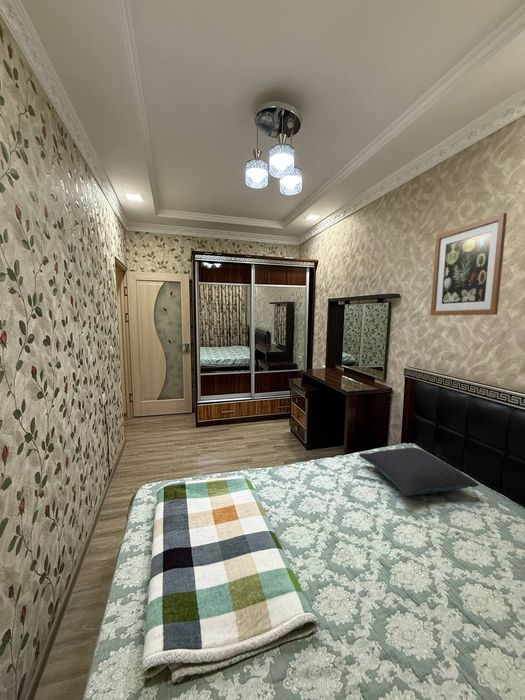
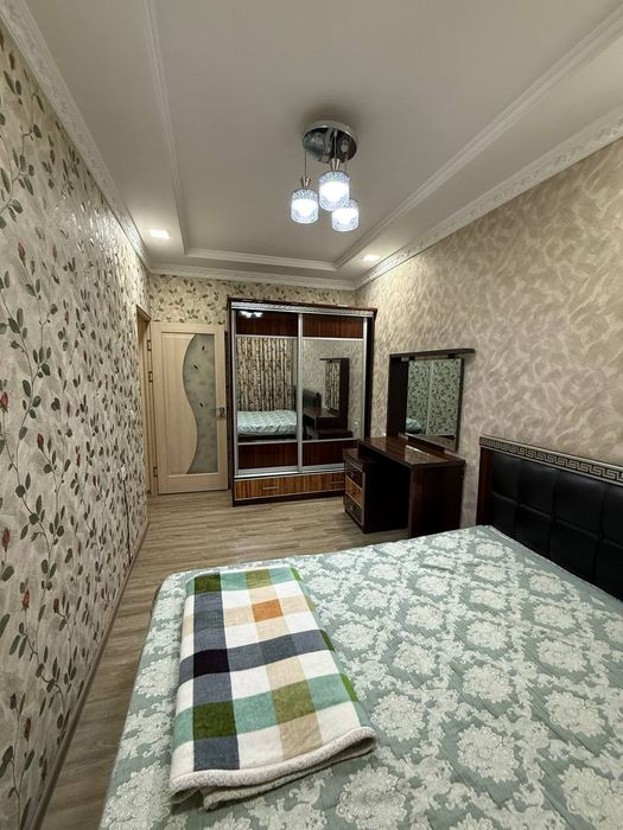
- wall art [430,212,508,316]
- pillow [358,447,480,497]
